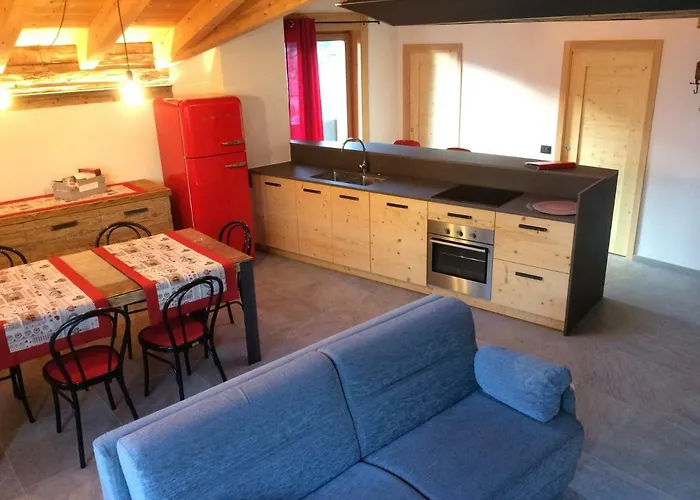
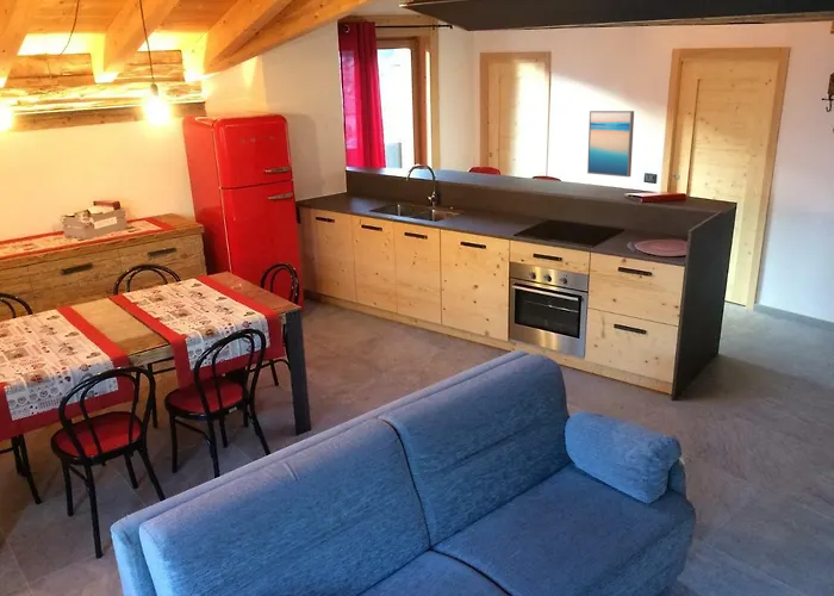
+ wall art [586,110,635,178]
